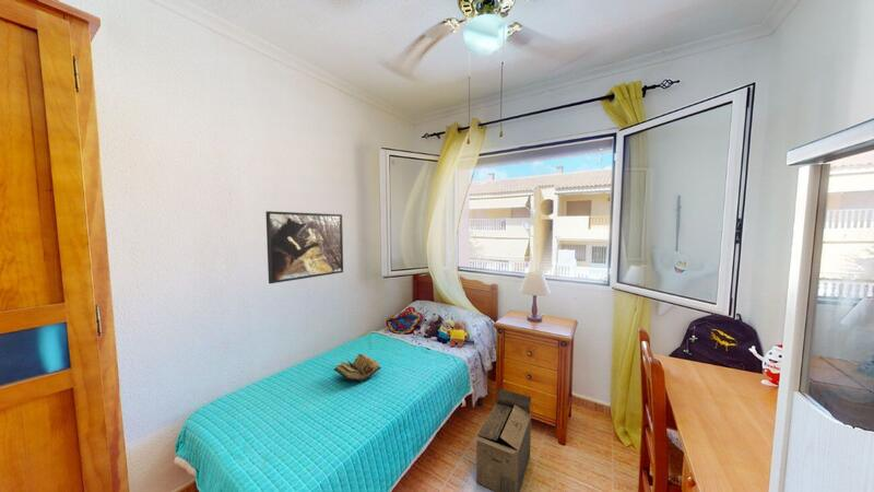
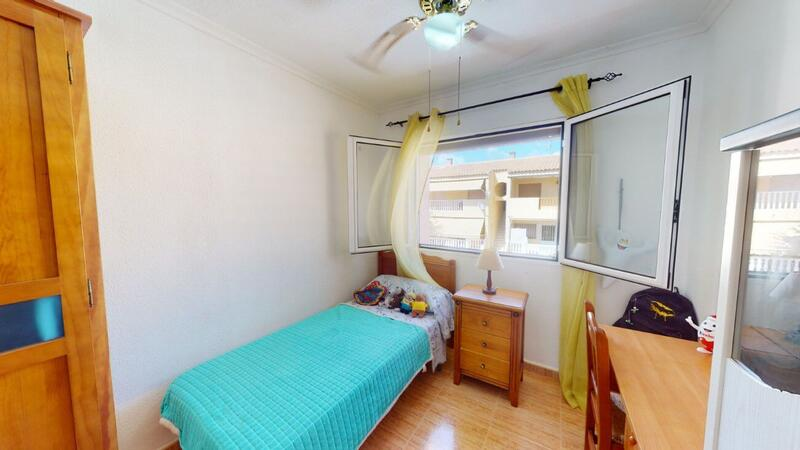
- book [333,353,381,383]
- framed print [264,210,344,285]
- cardboard box [473,387,532,492]
